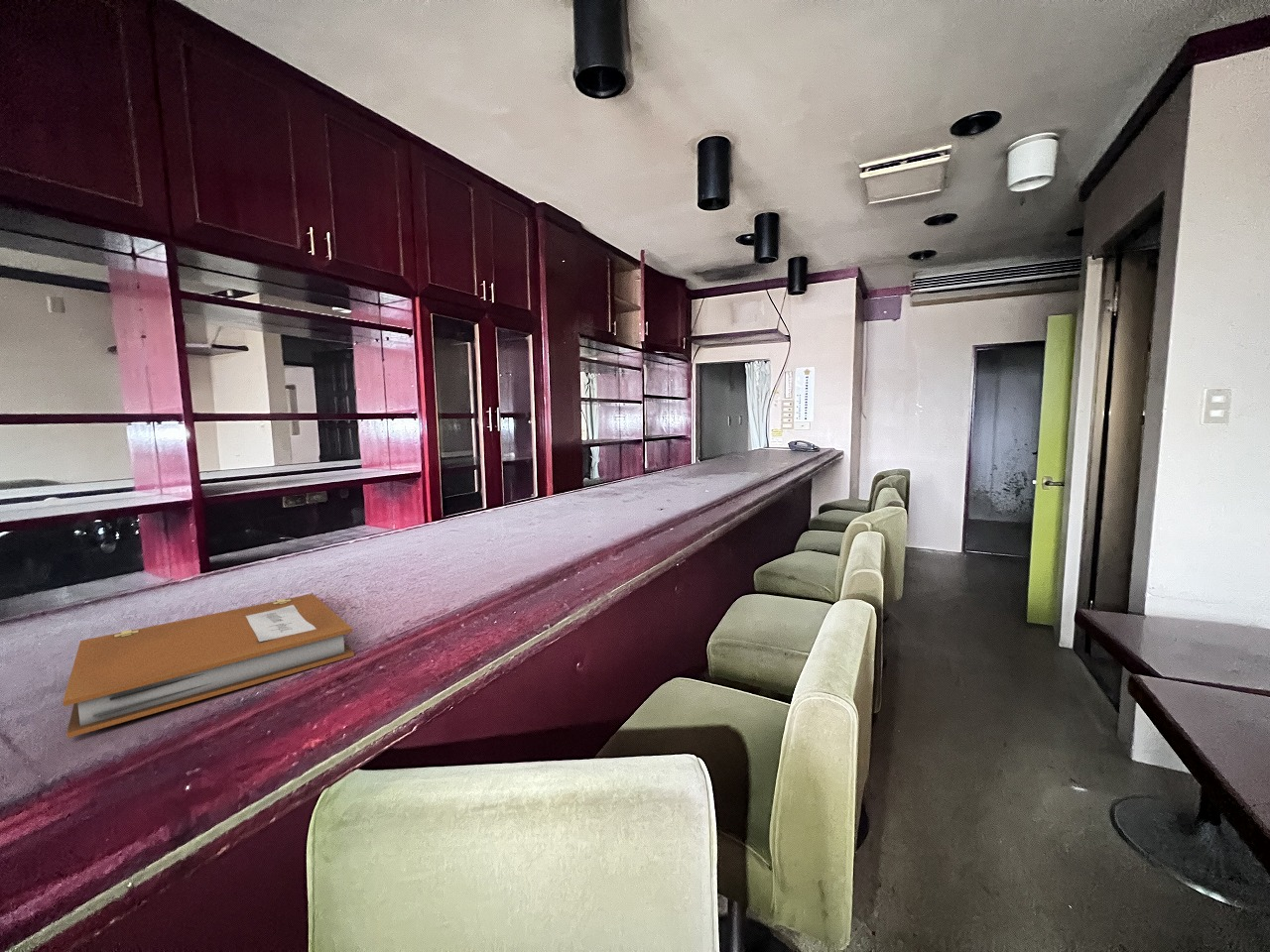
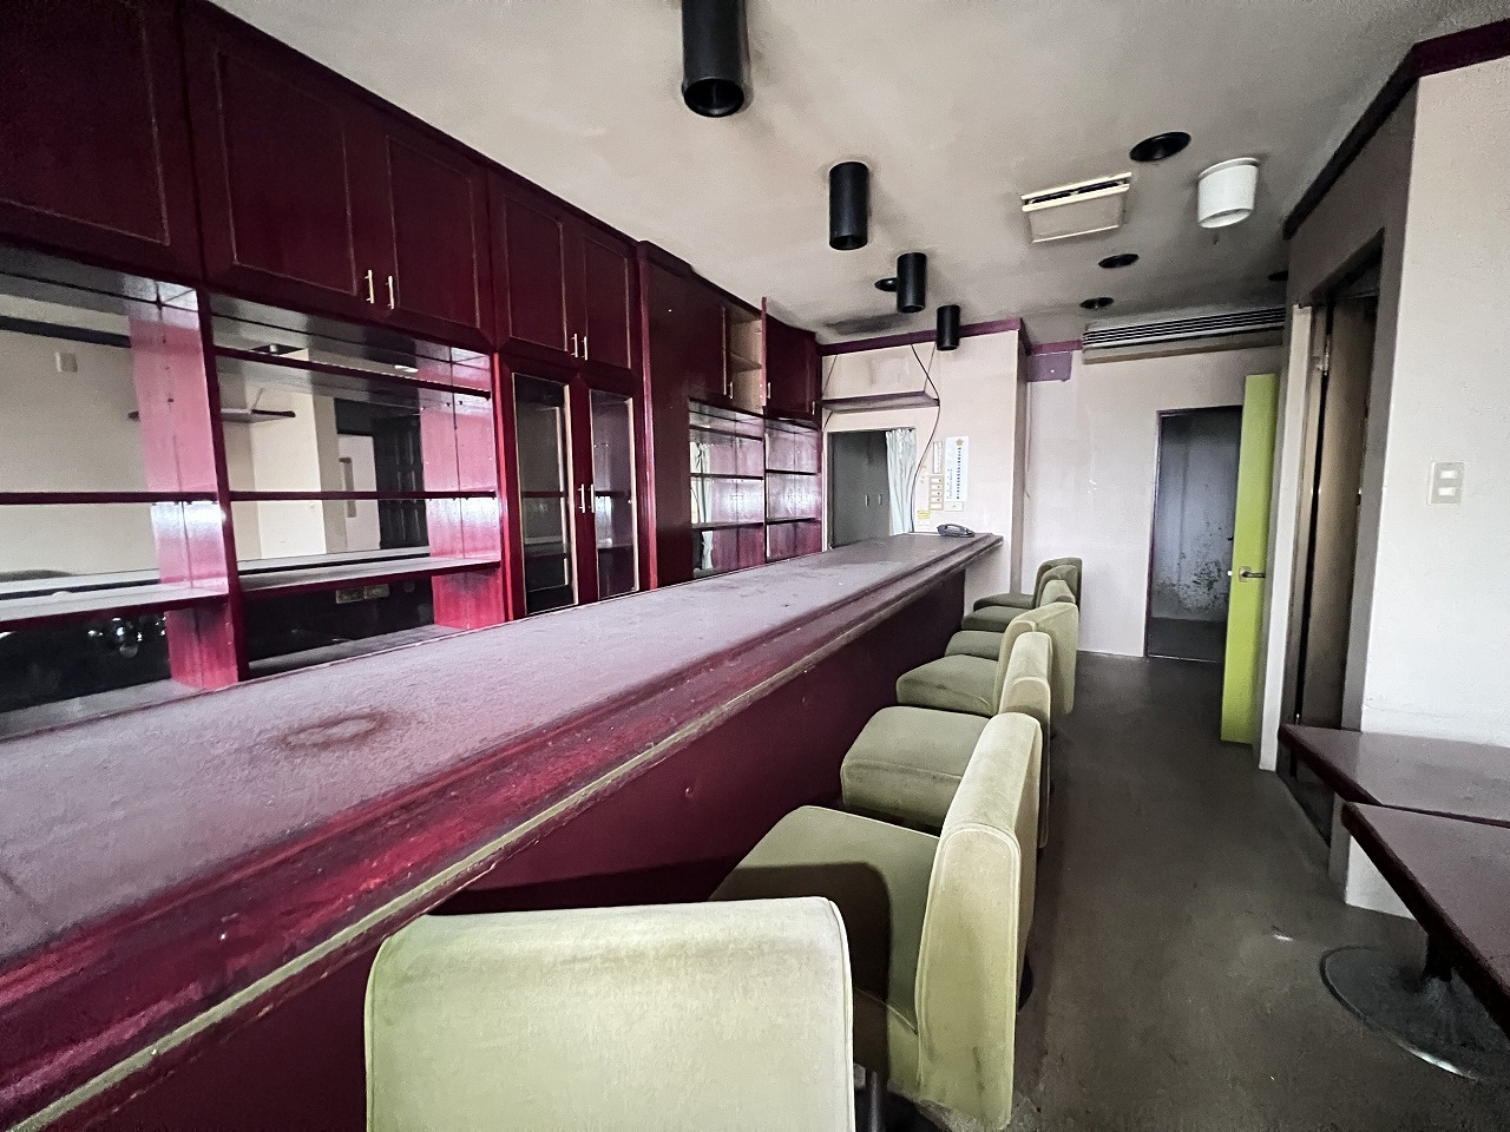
- notebook [62,593,355,739]
